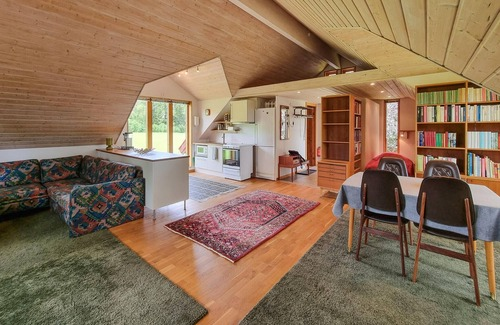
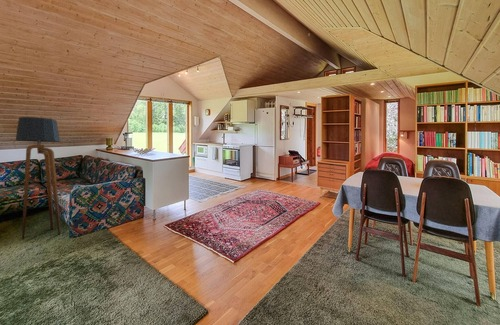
+ floor lamp [15,116,62,241]
